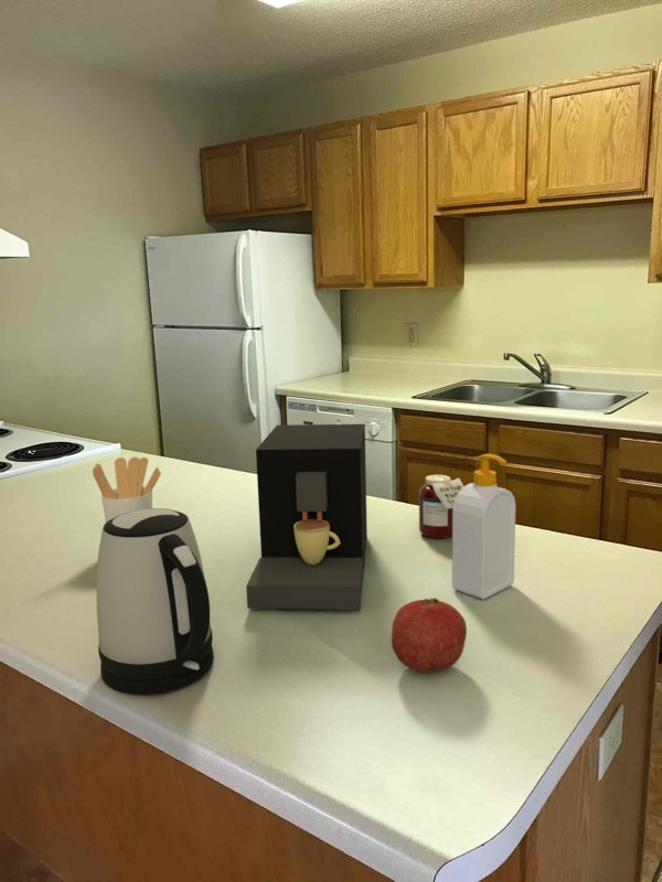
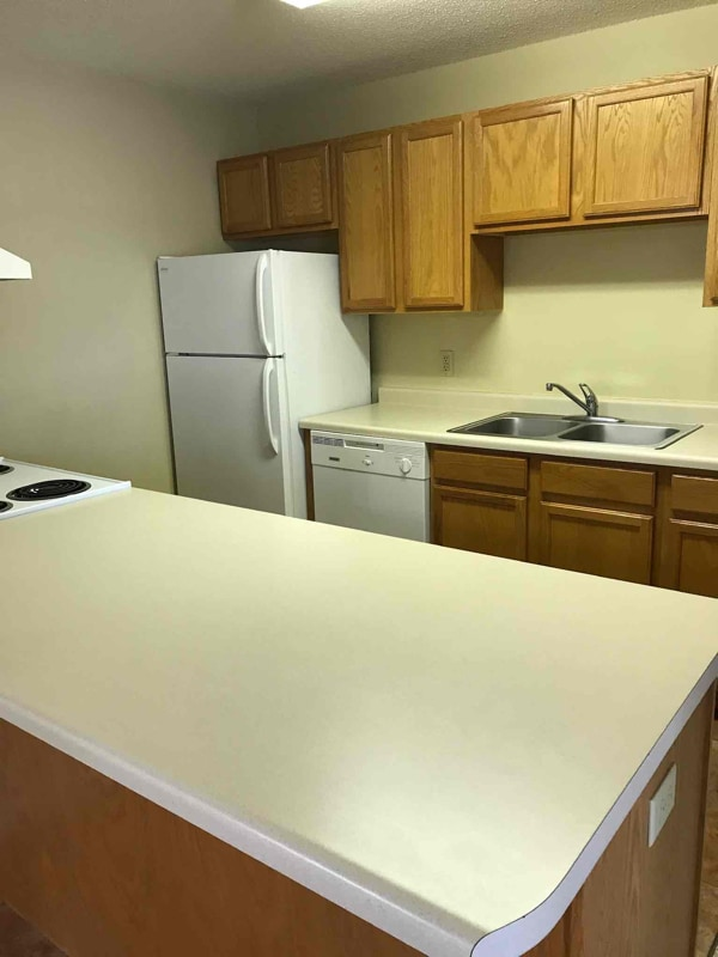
- utensil holder [92,455,162,524]
- jar [418,474,465,539]
- kettle [95,507,215,697]
- soap bottle [451,453,516,600]
- coffee maker [245,423,369,611]
- fruit [391,596,468,674]
